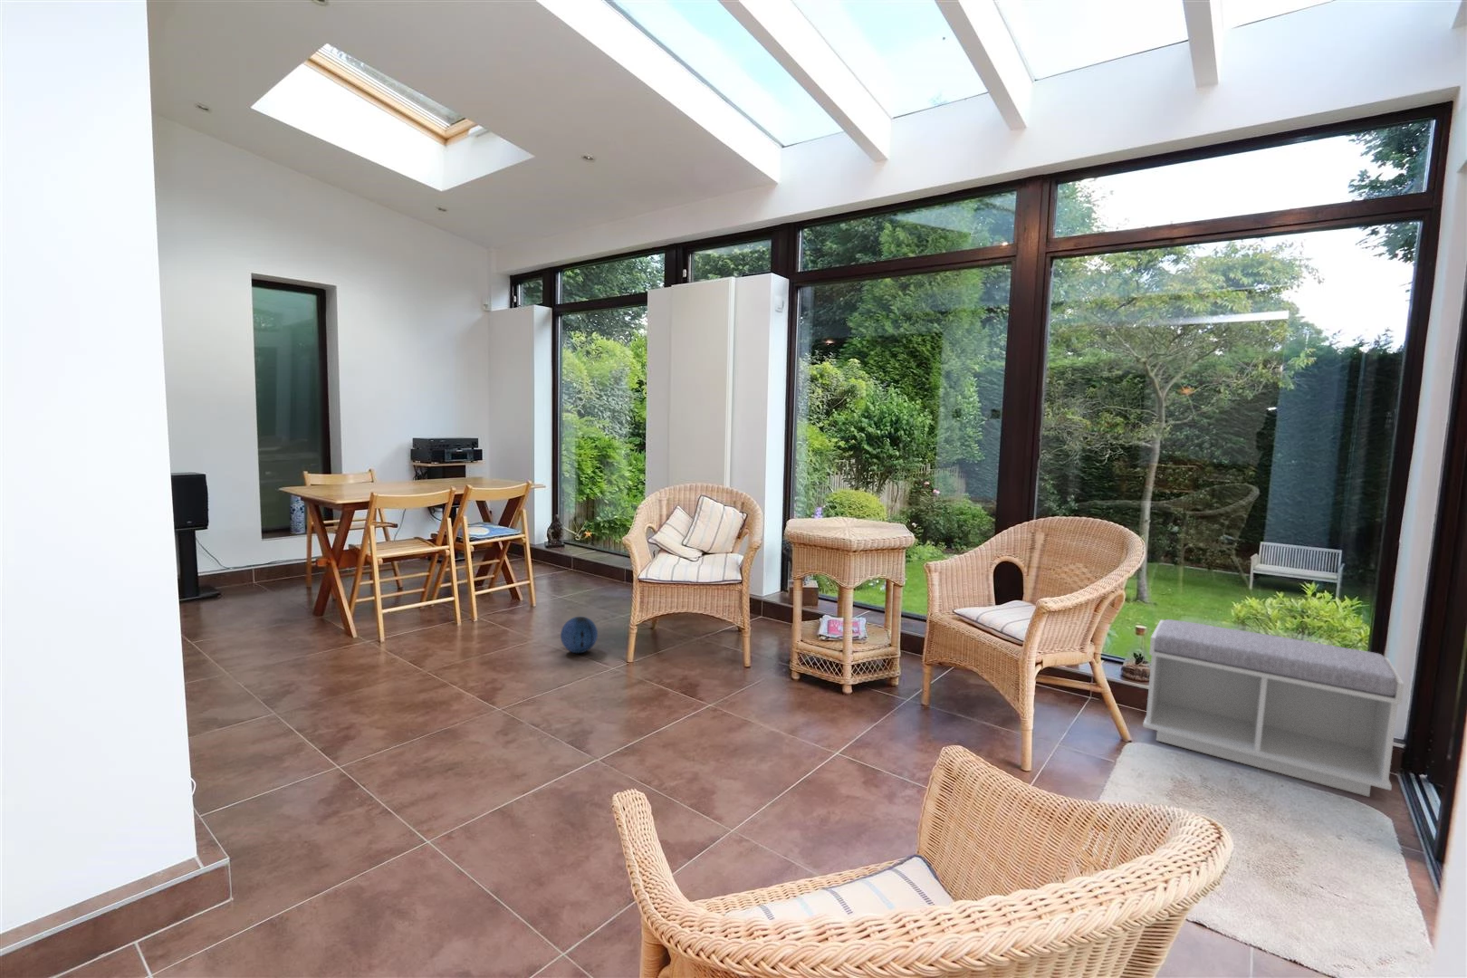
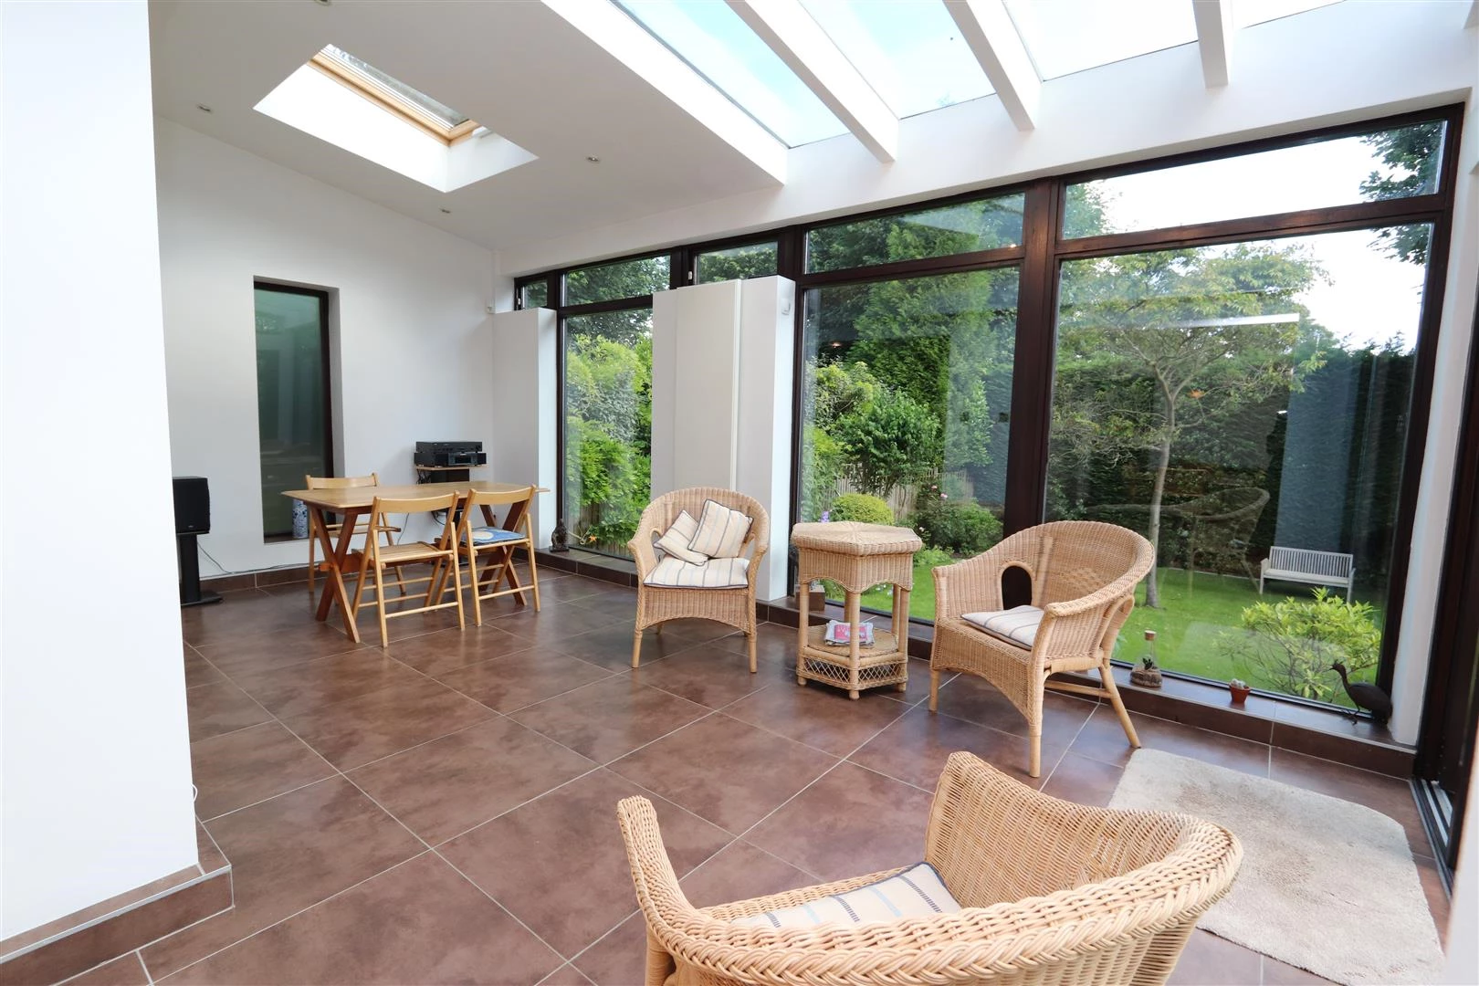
- bench [1142,619,1406,798]
- ball [560,616,598,654]
